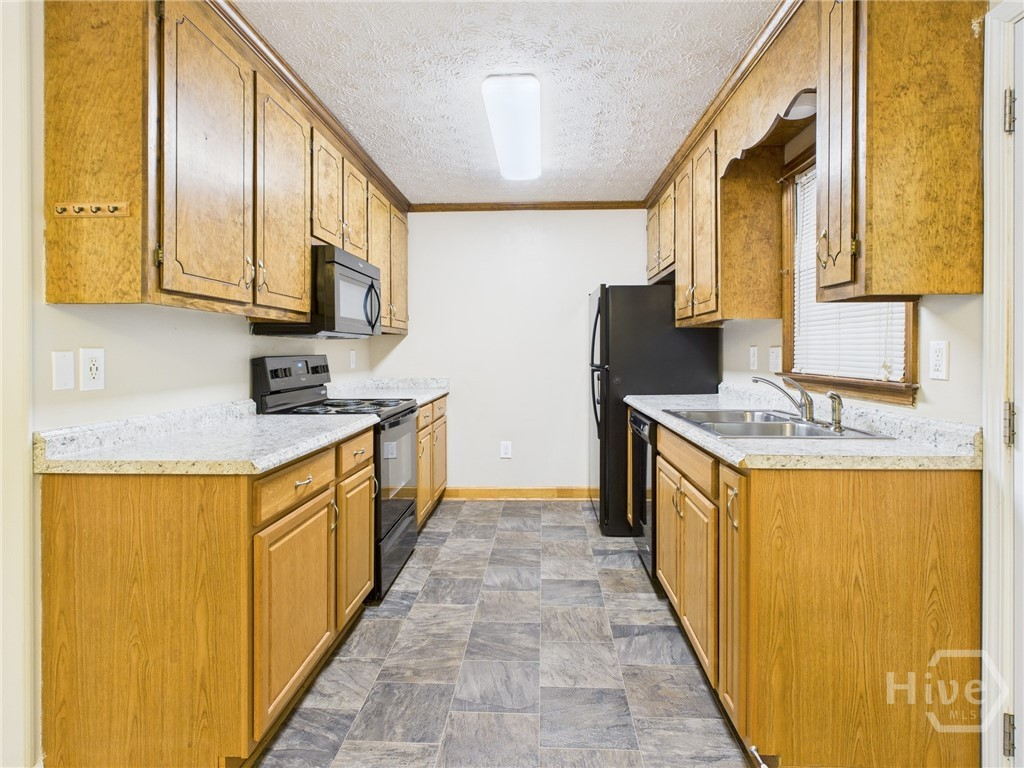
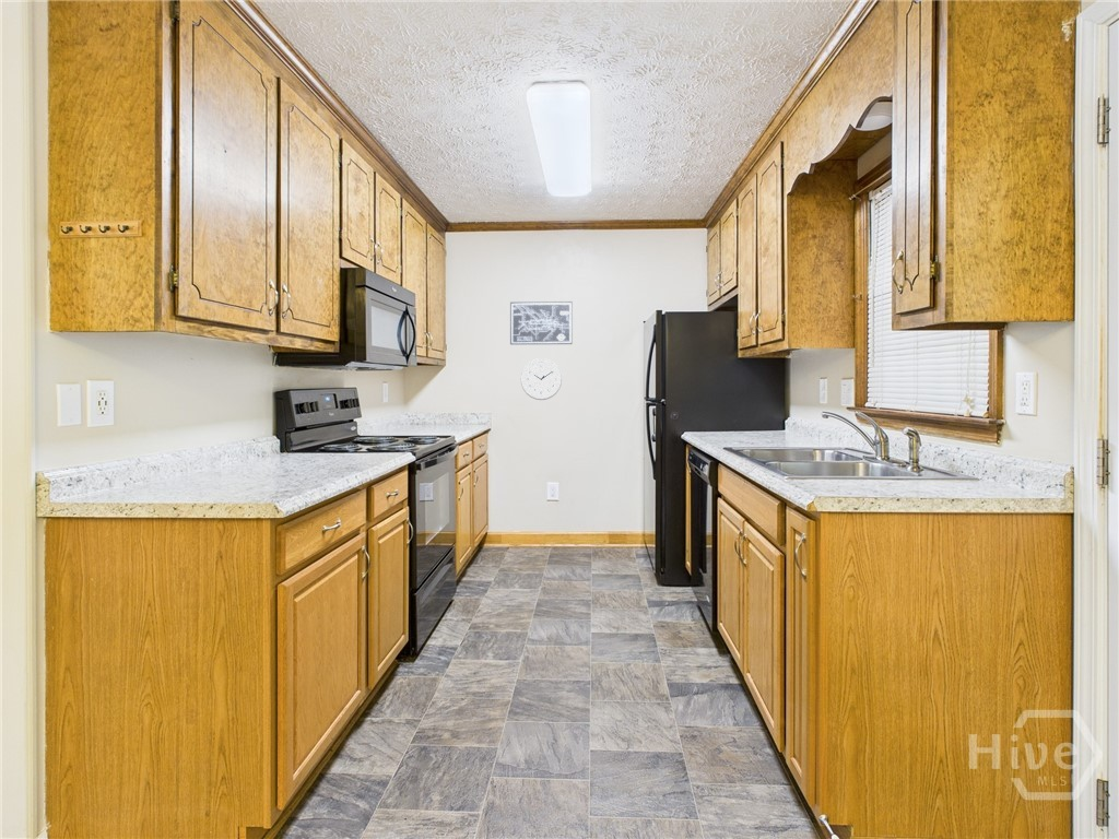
+ wall art [509,300,574,345]
+ wall clock [519,357,563,401]
